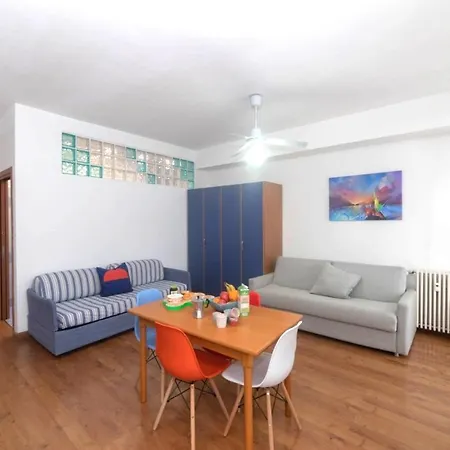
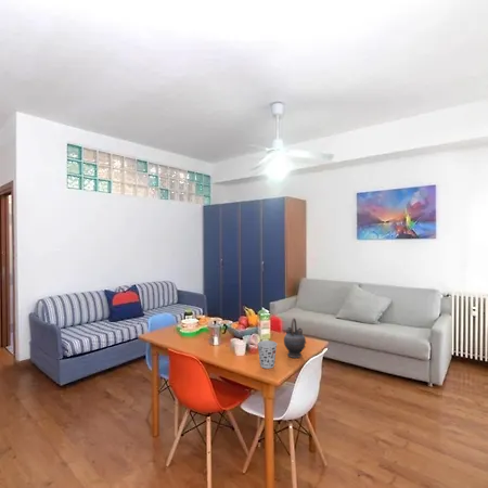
+ teapot [283,317,307,359]
+ cup [256,339,279,370]
